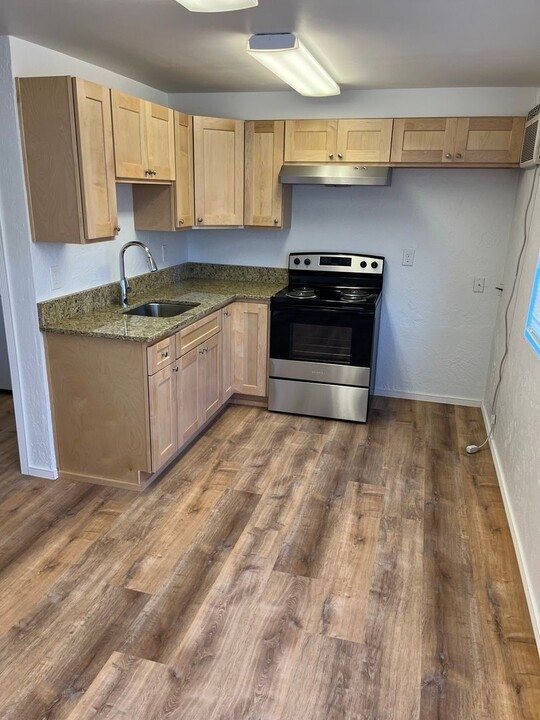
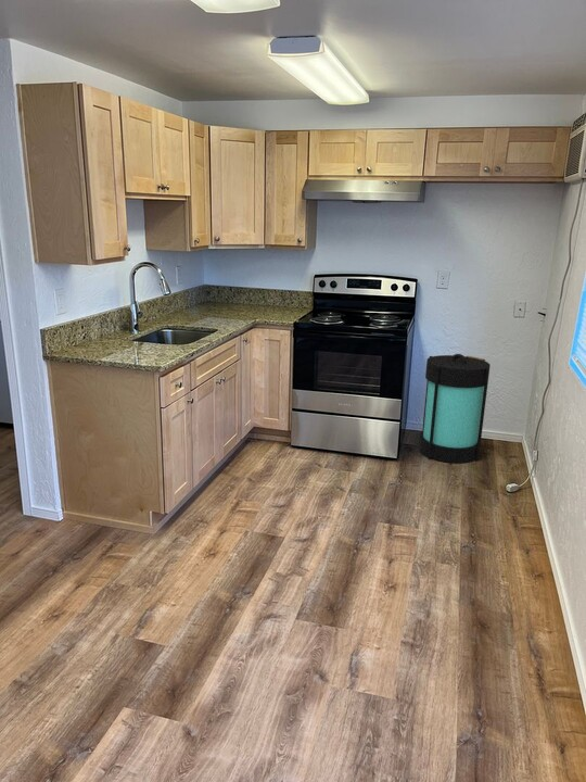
+ lantern [418,353,491,464]
